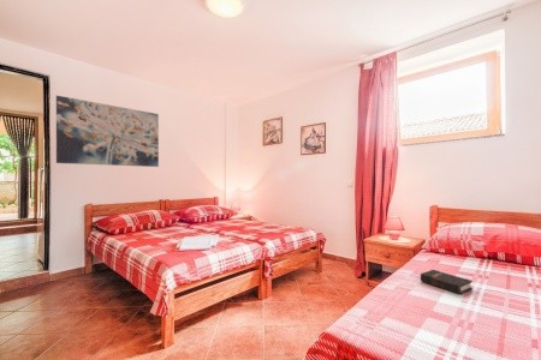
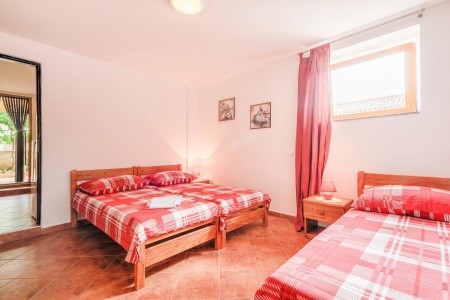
- hardback book [420,269,474,295]
- wall art [55,95,160,168]
